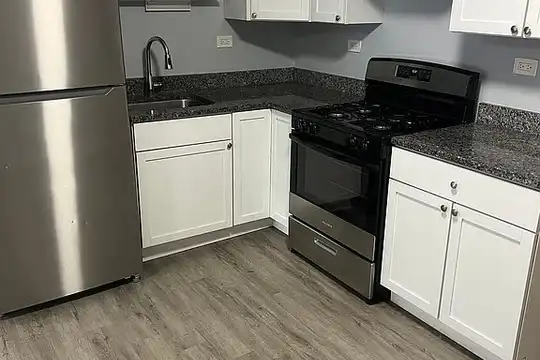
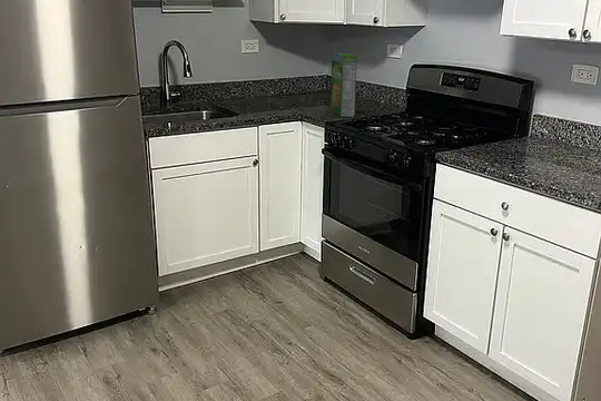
+ cereal box [329,52,358,118]
